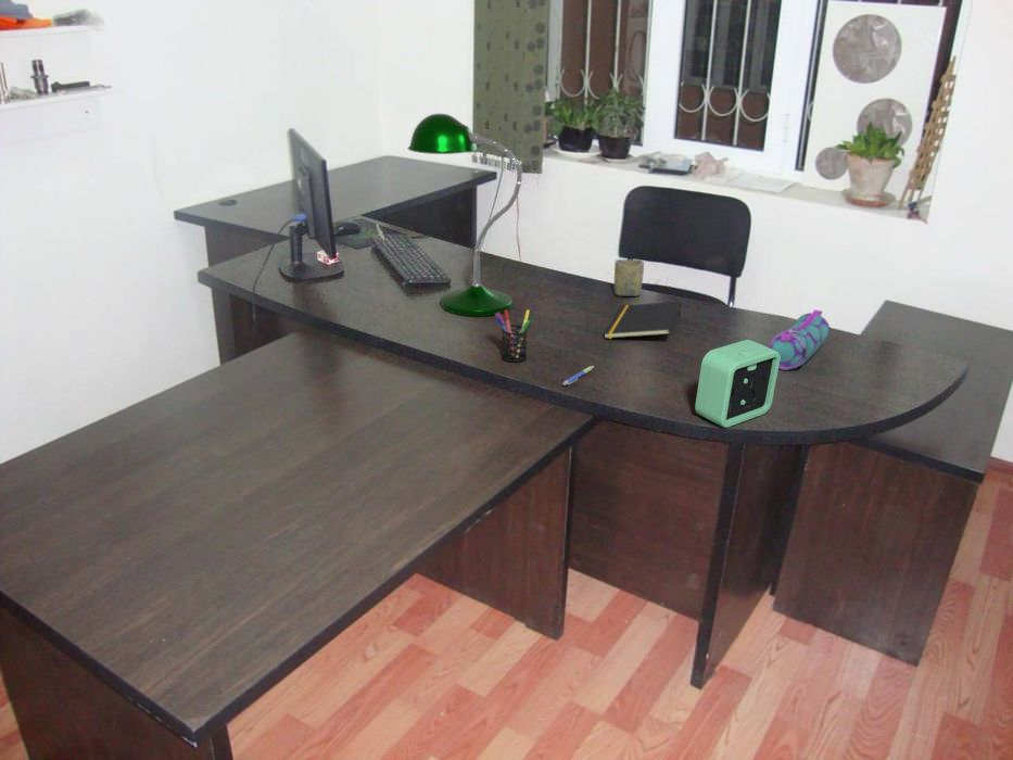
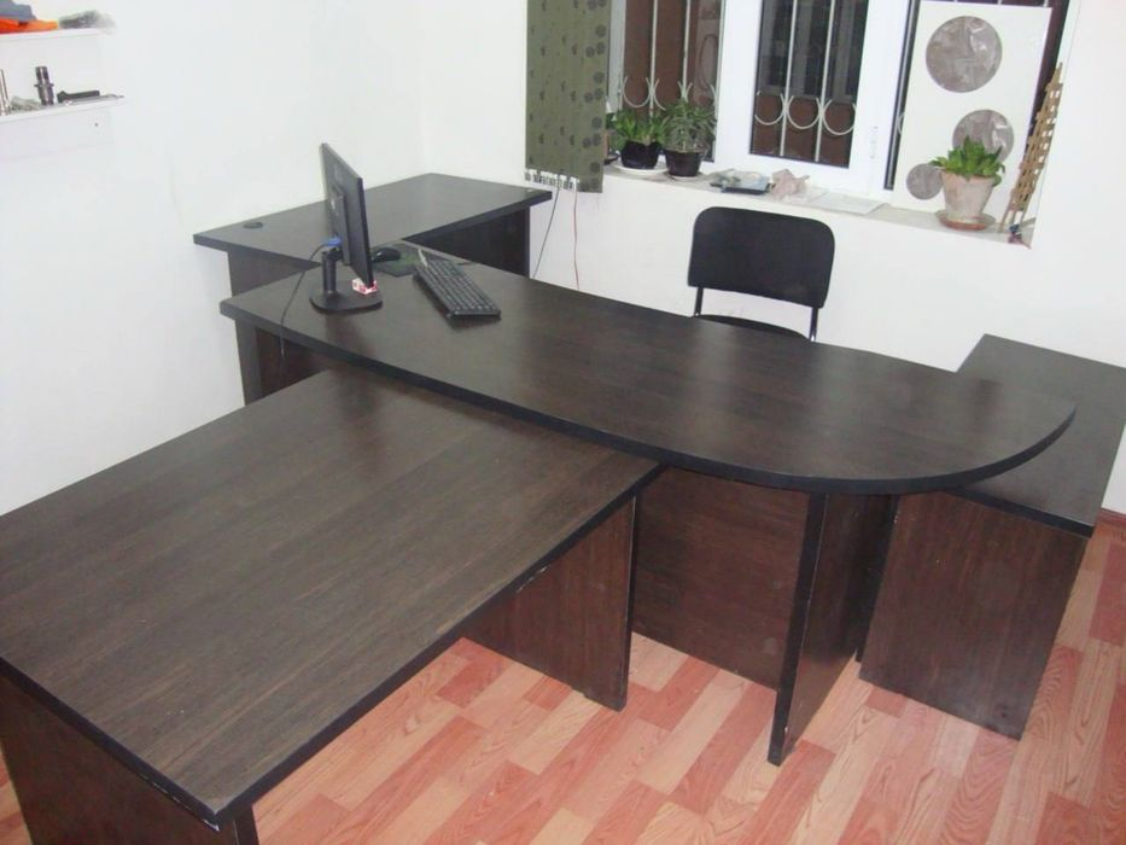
- desk lamp [407,113,523,317]
- pen holder [495,308,531,364]
- pen [561,365,595,387]
- alarm clock [694,339,781,429]
- cup [613,258,645,296]
- pencil case [768,308,831,371]
- notepad [603,301,683,340]
